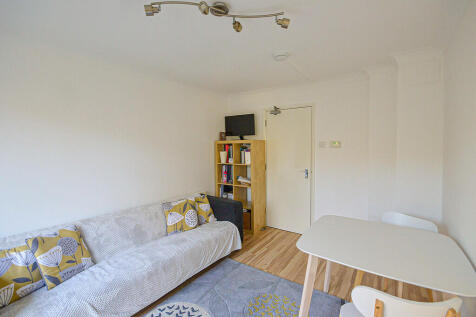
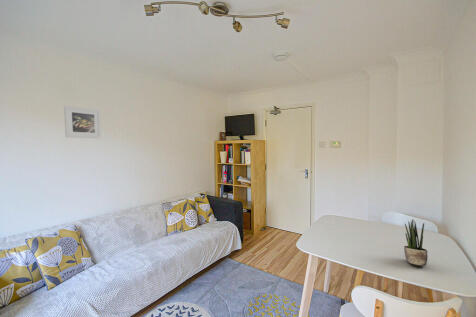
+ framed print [63,105,102,139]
+ potted plant [403,219,429,267]
